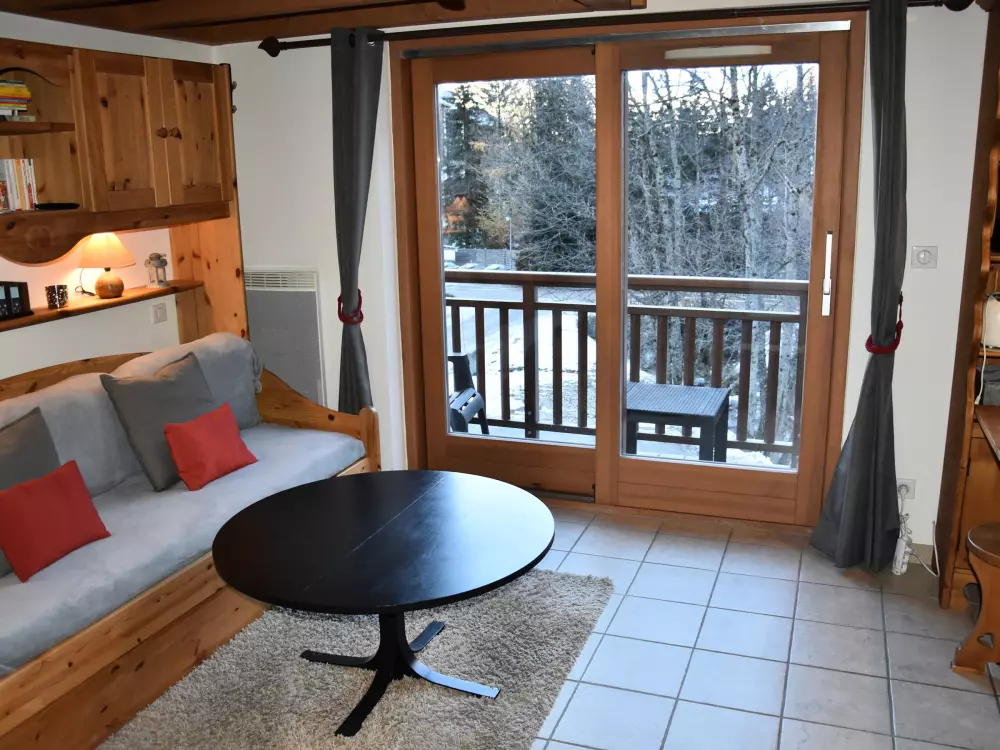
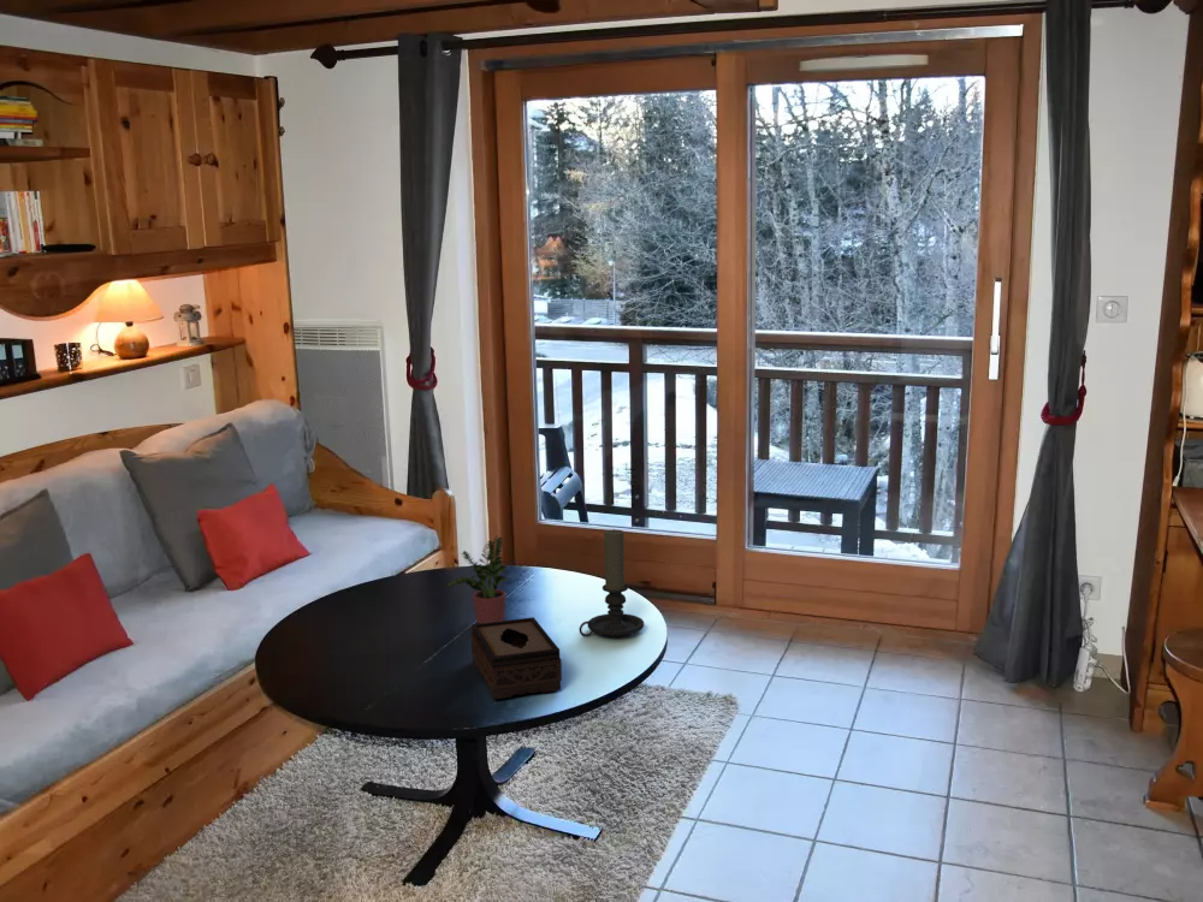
+ candle holder [579,528,645,639]
+ potted plant [445,534,508,624]
+ tissue box [470,616,563,700]
